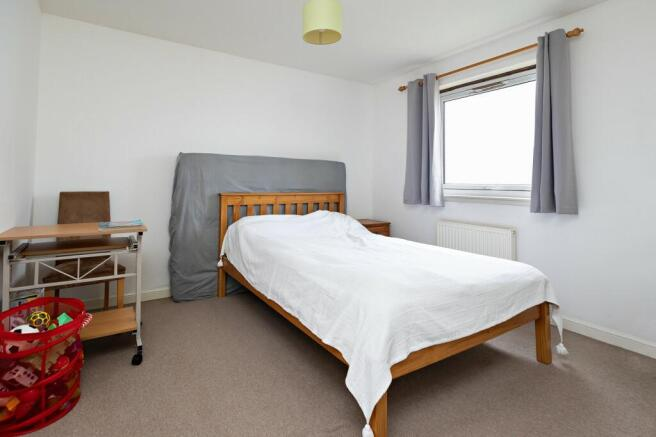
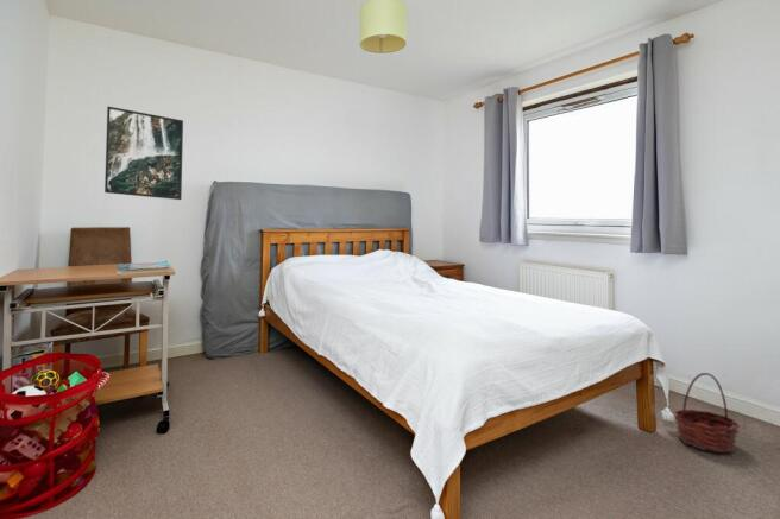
+ basket [672,372,741,454]
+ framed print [103,106,184,201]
